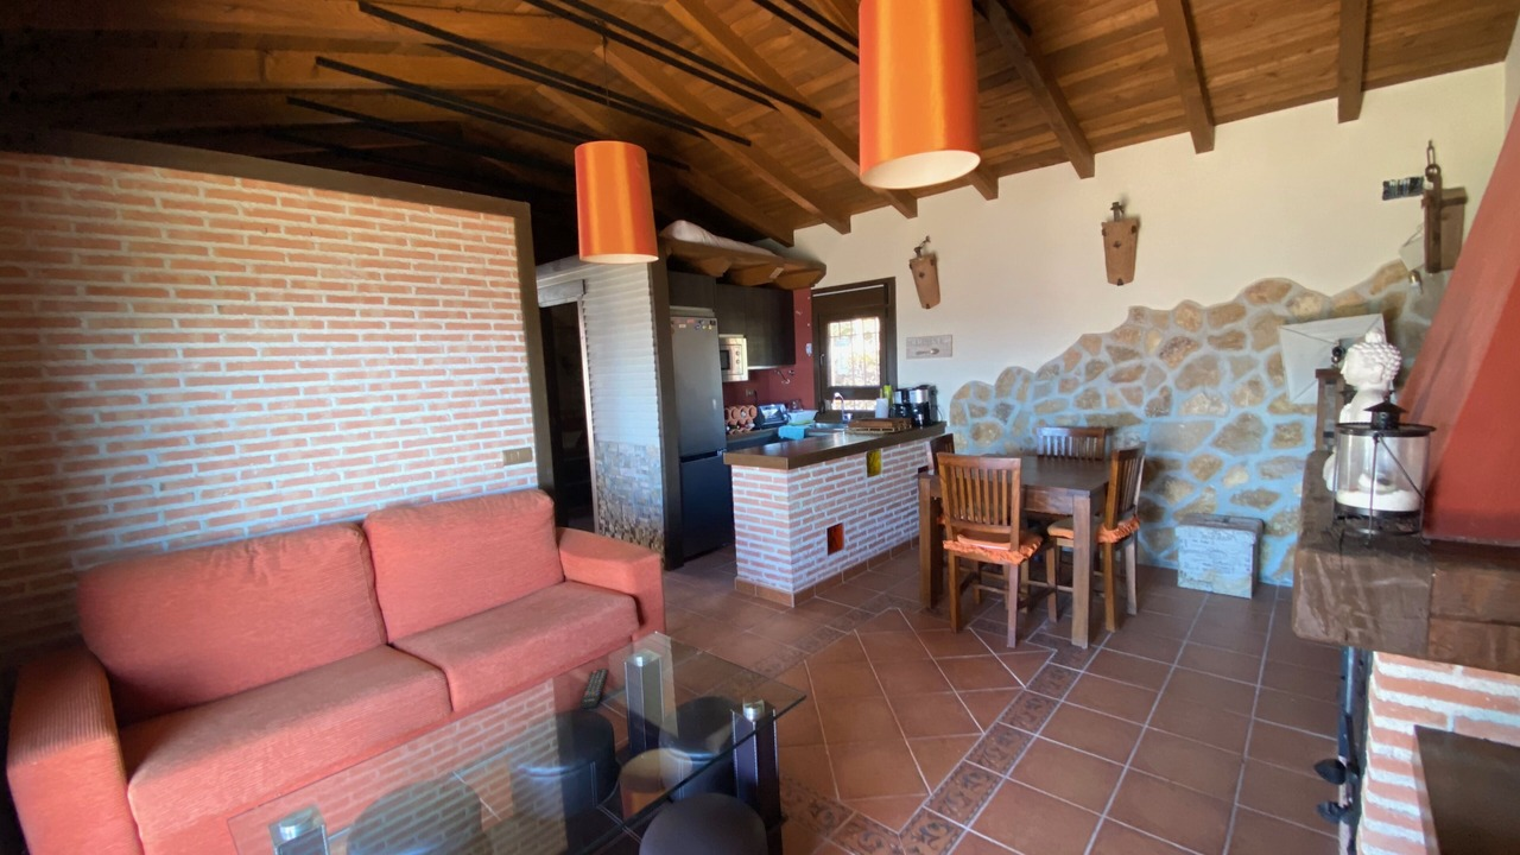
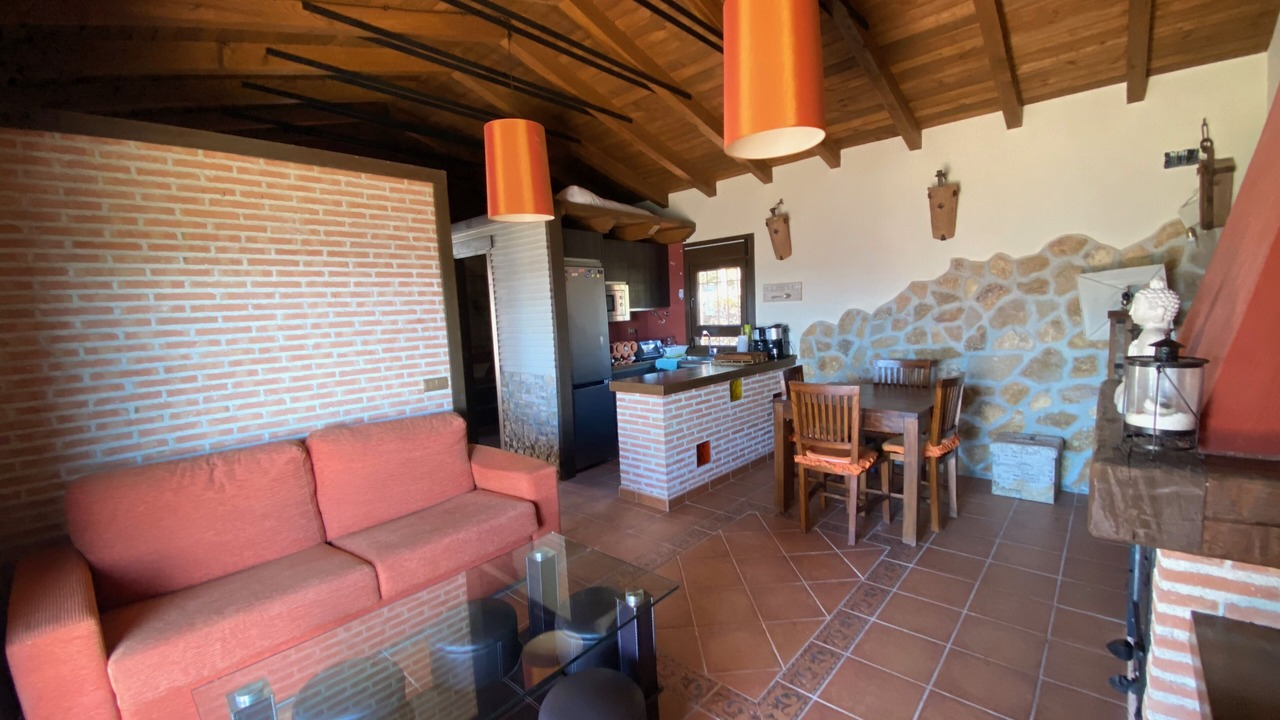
- remote control [580,667,609,709]
